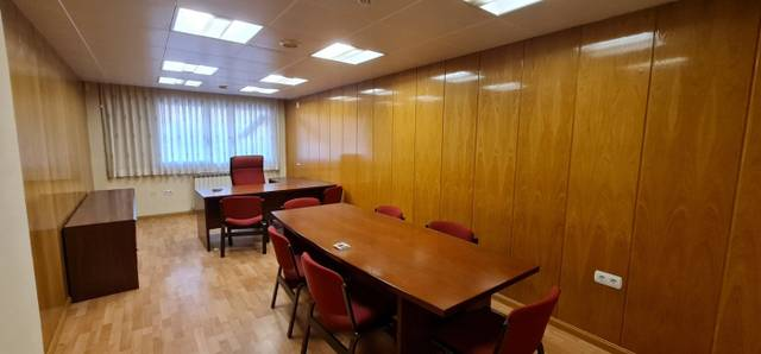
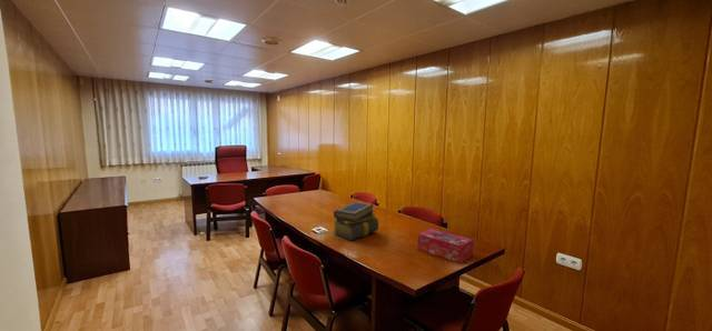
+ tissue box [416,228,475,264]
+ stack of books [332,201,379,242]
